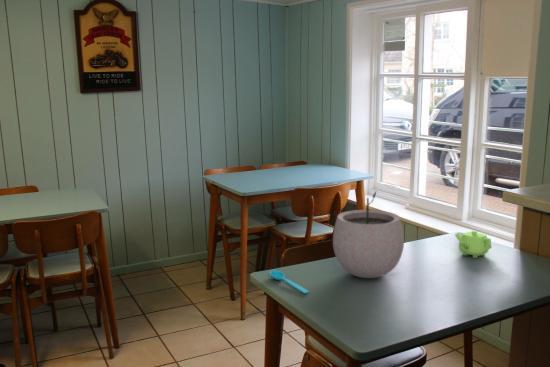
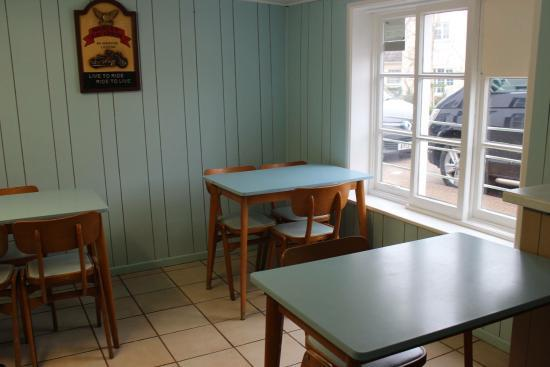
- plant pot [332,190,405,279]
- teapot [454,230,493,259]
- spoon [269,269,310,295]
